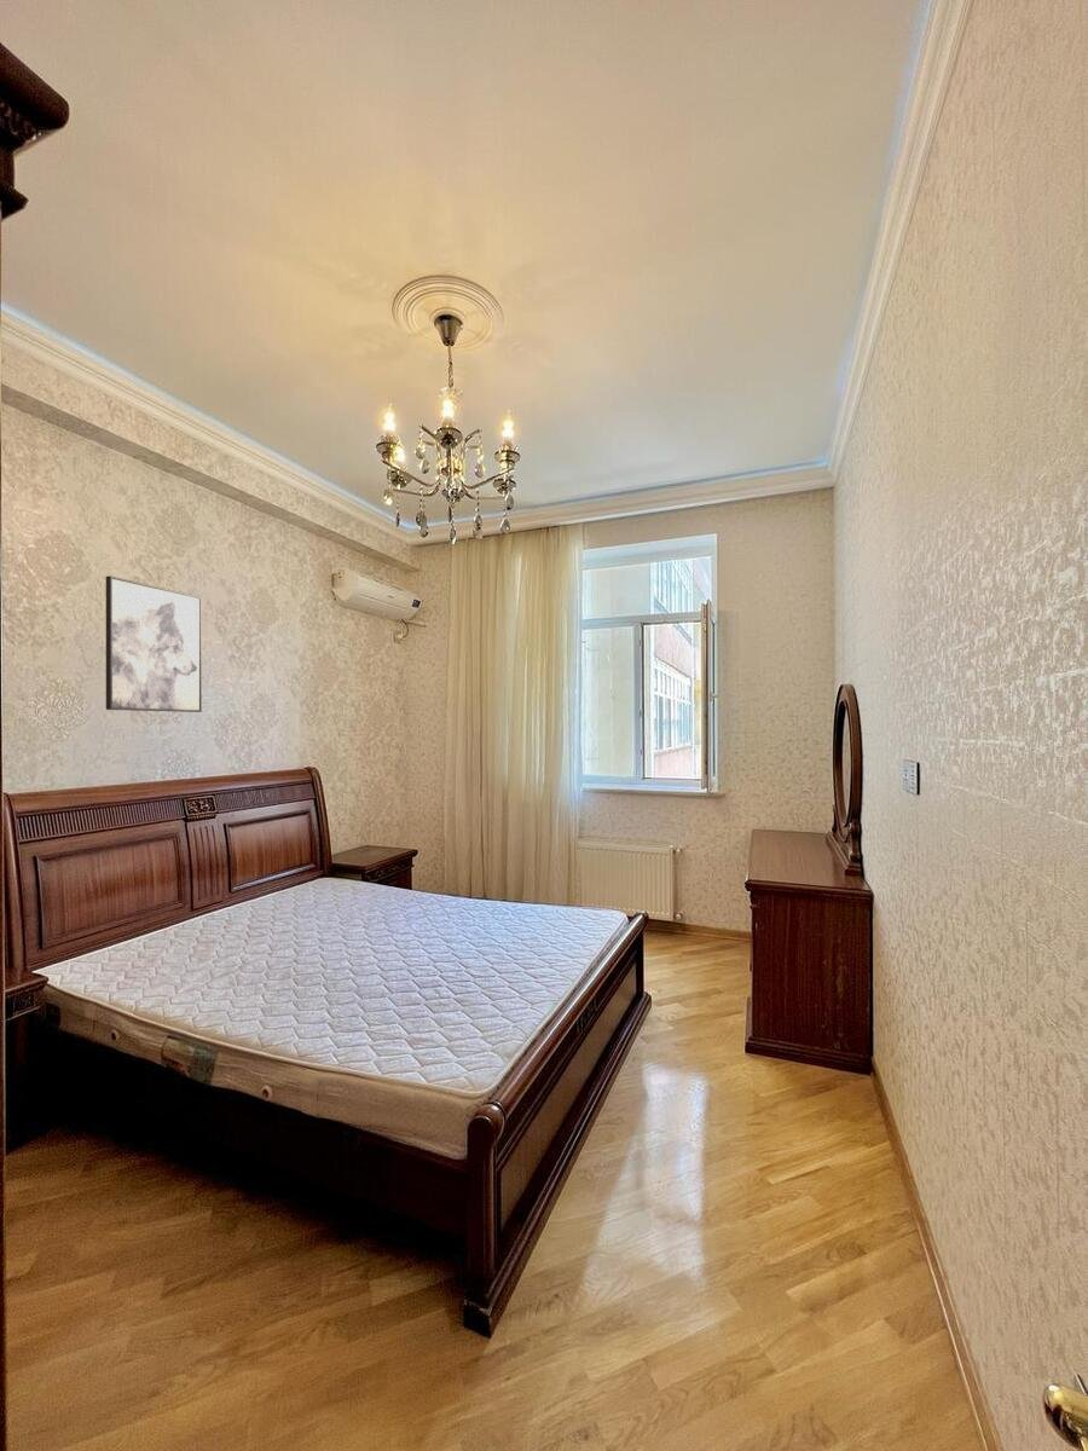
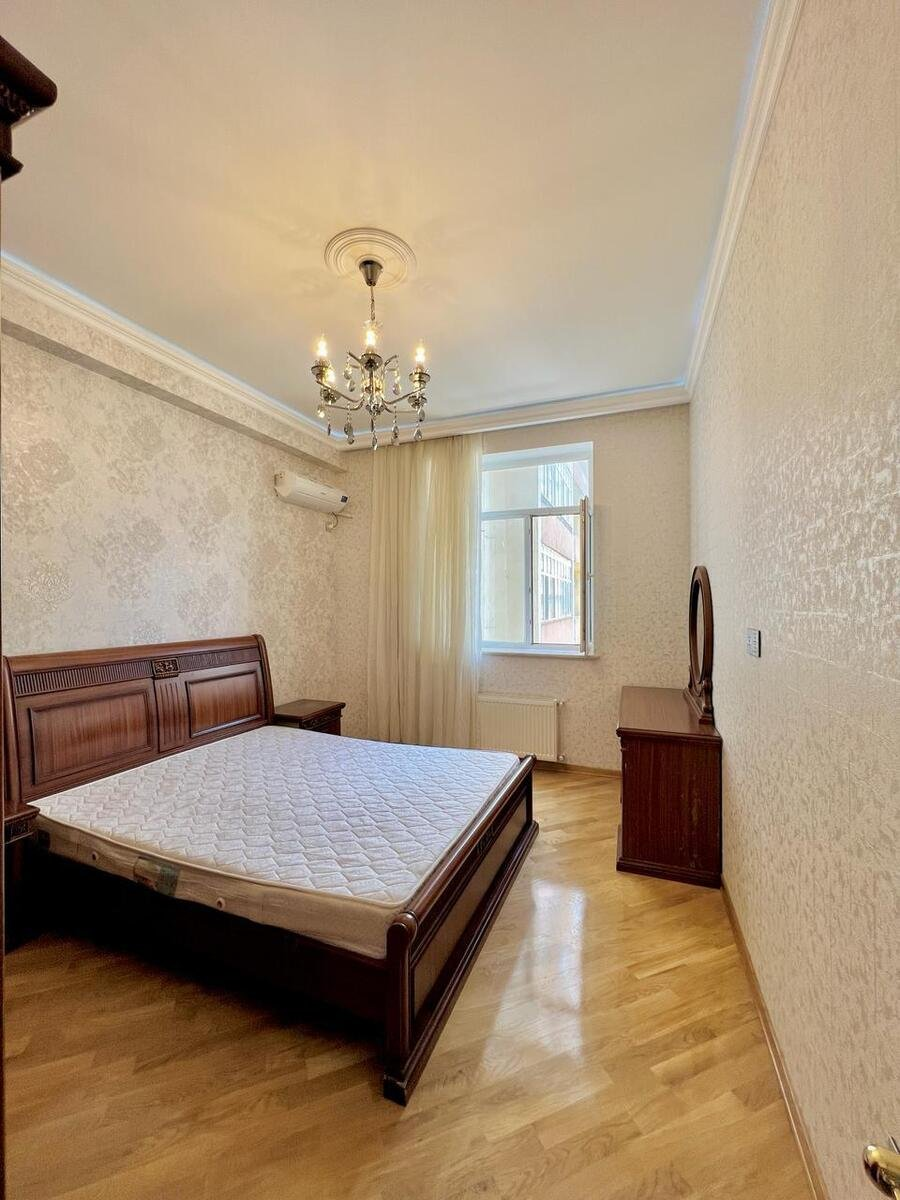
- wall art [105,574,203,713]
